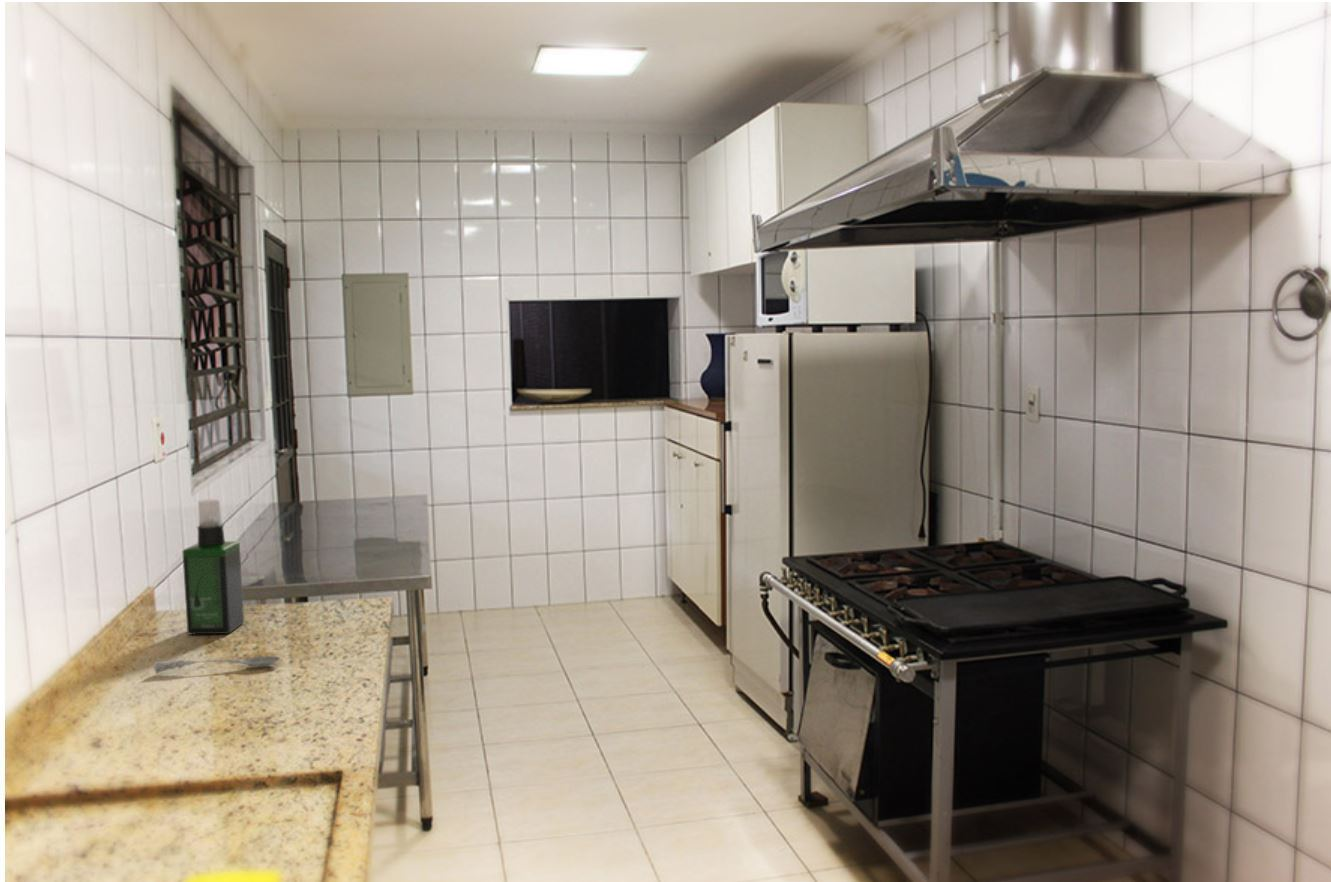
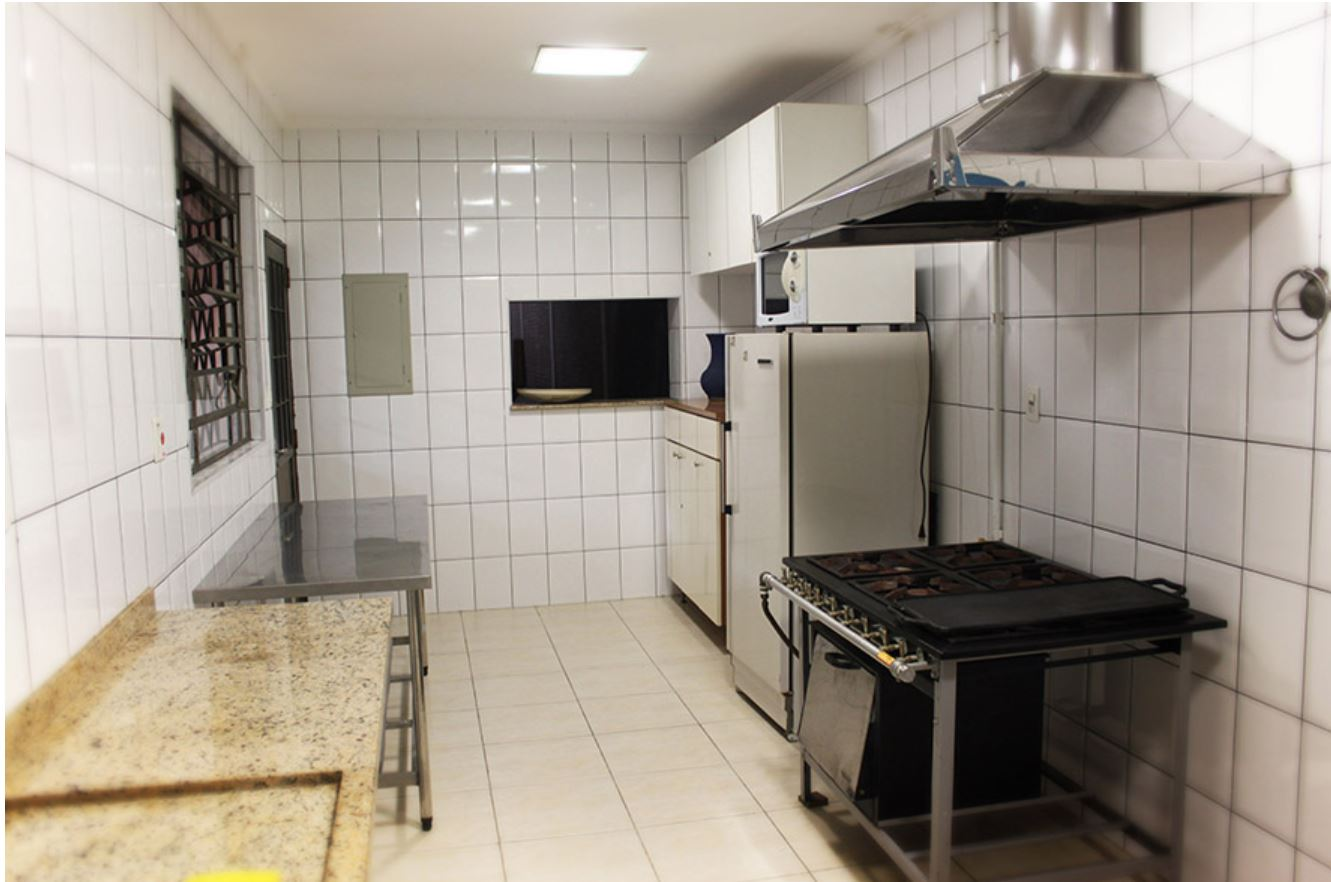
- spray bottle [181,498,245,636]
- soupspoon [153,655,281,674]
